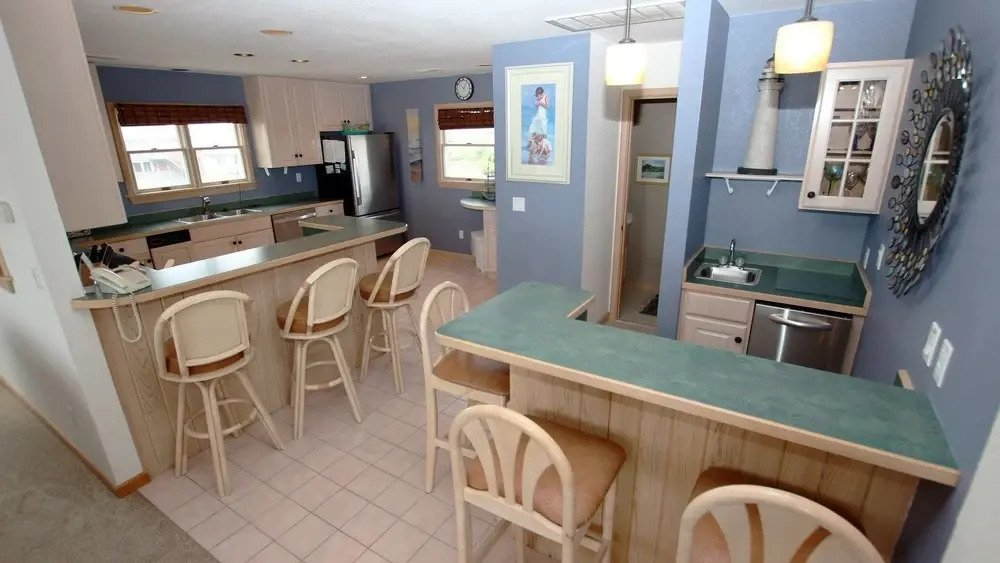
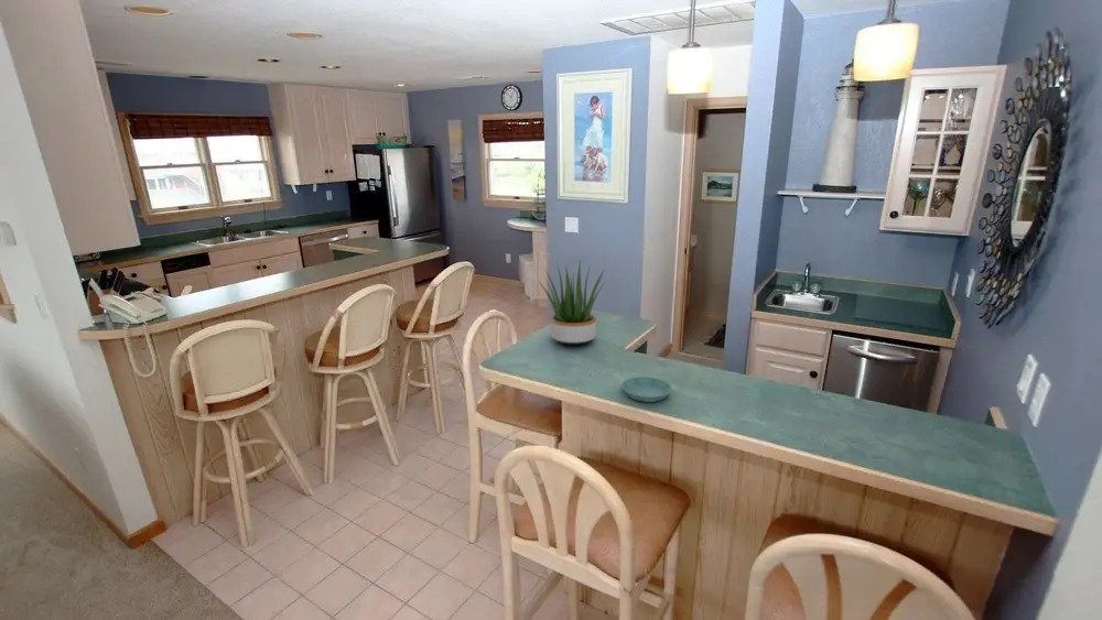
+ potted plant [537,259,606,346]
+ saucer [620,376,673,403]
